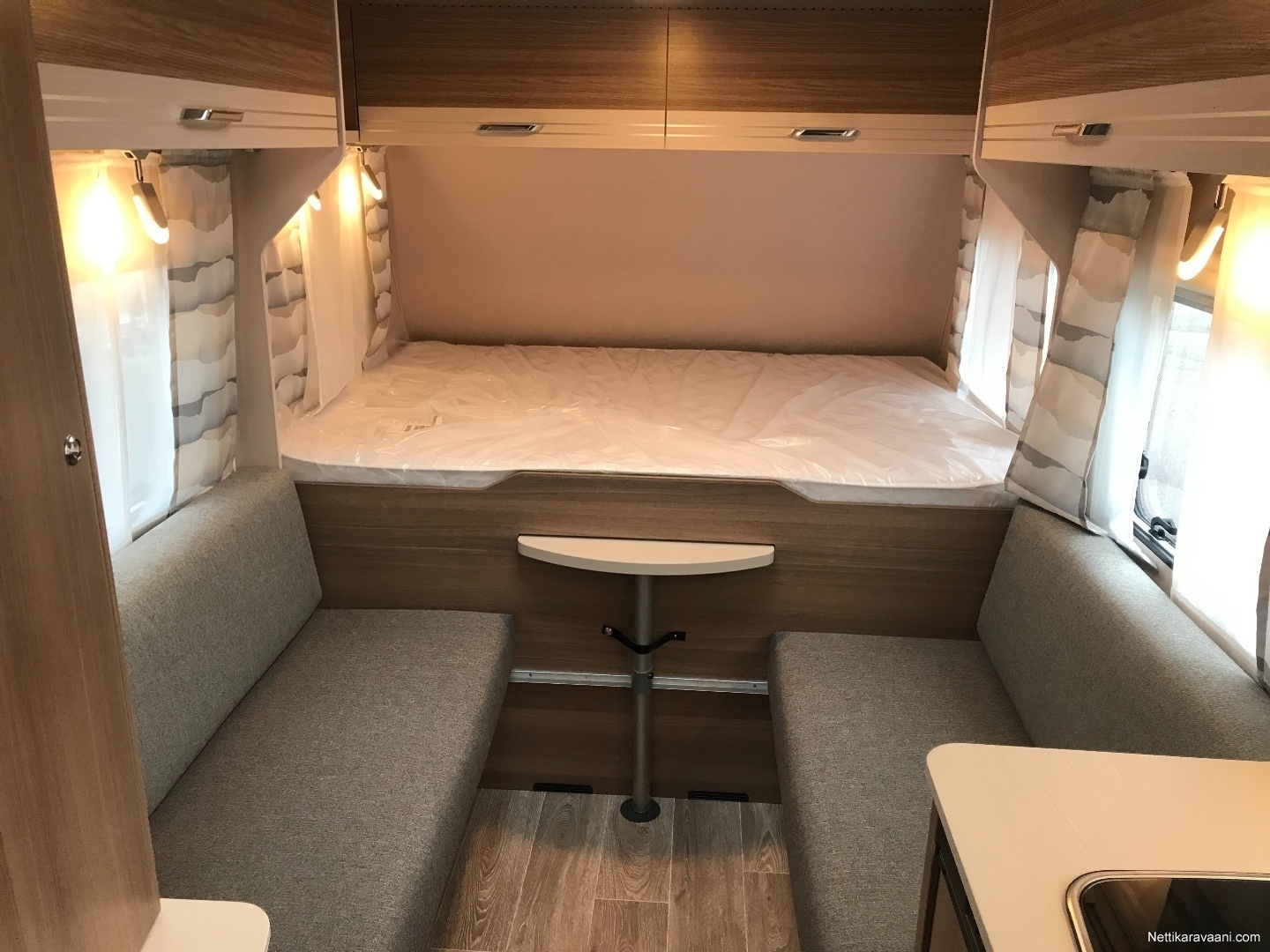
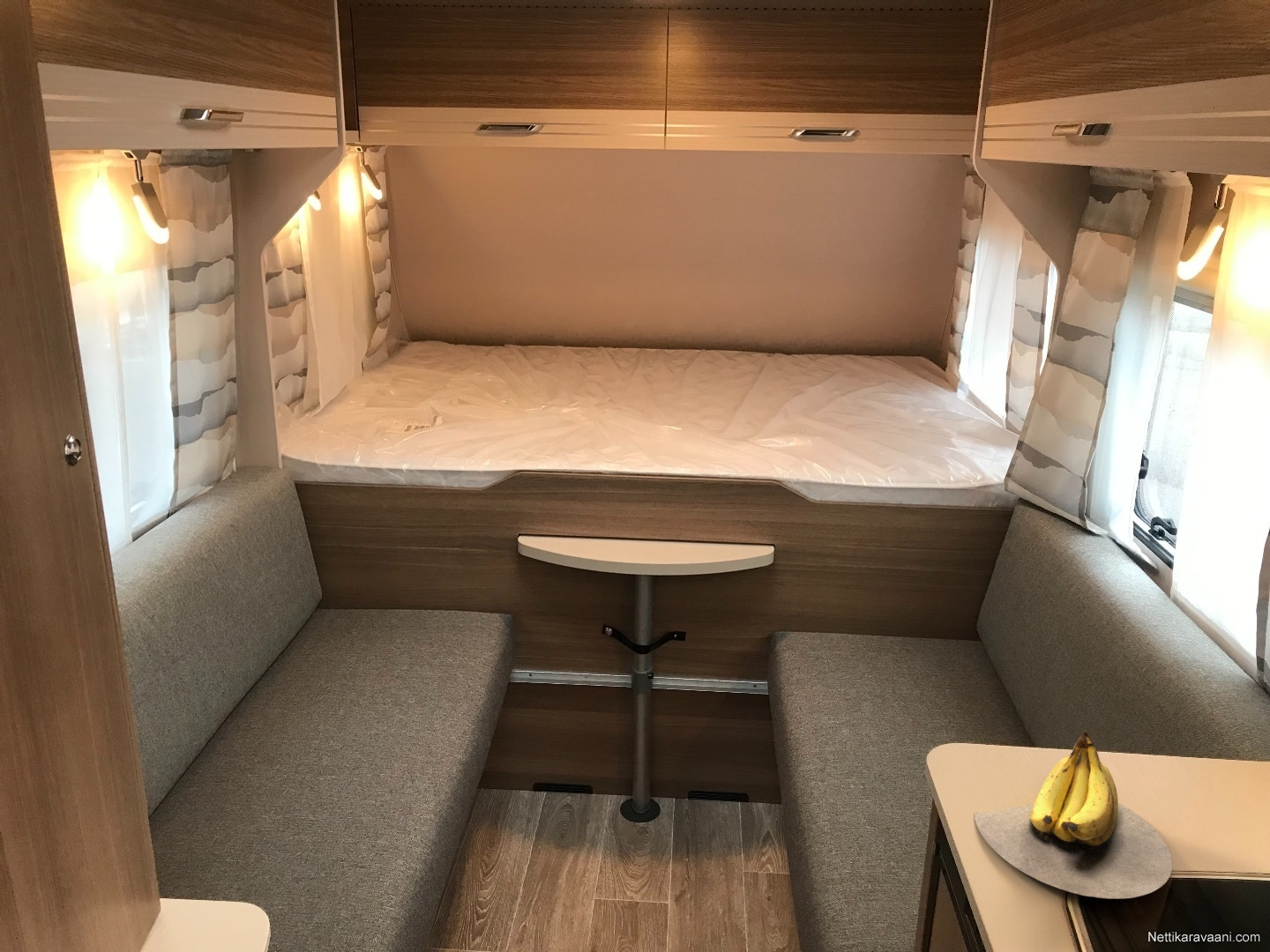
+ banana [974,730,1173,900]
